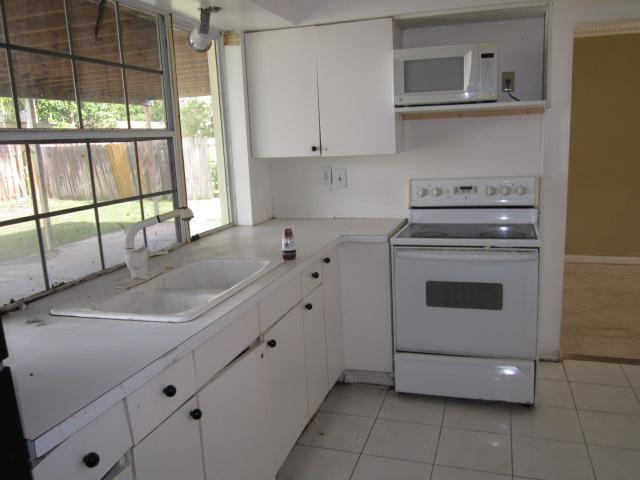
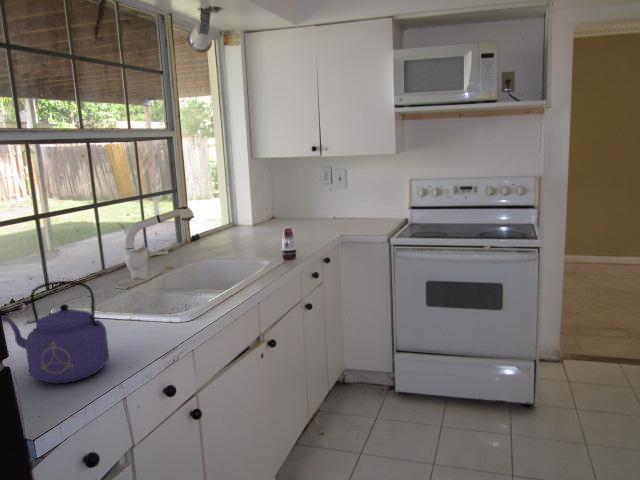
+ kettle [1,280,110,385]
